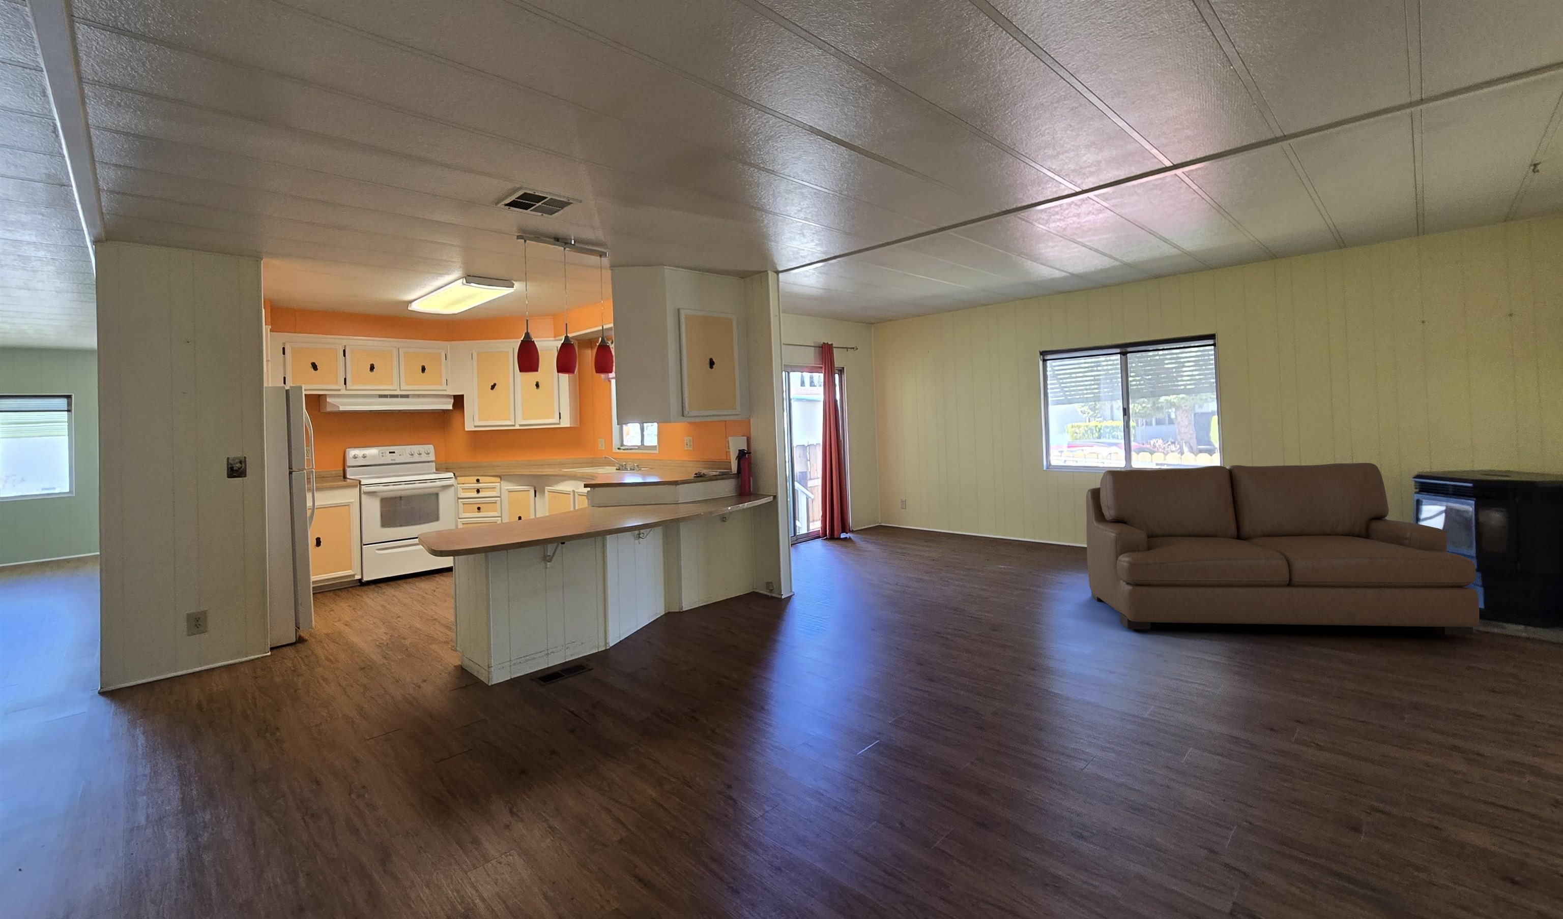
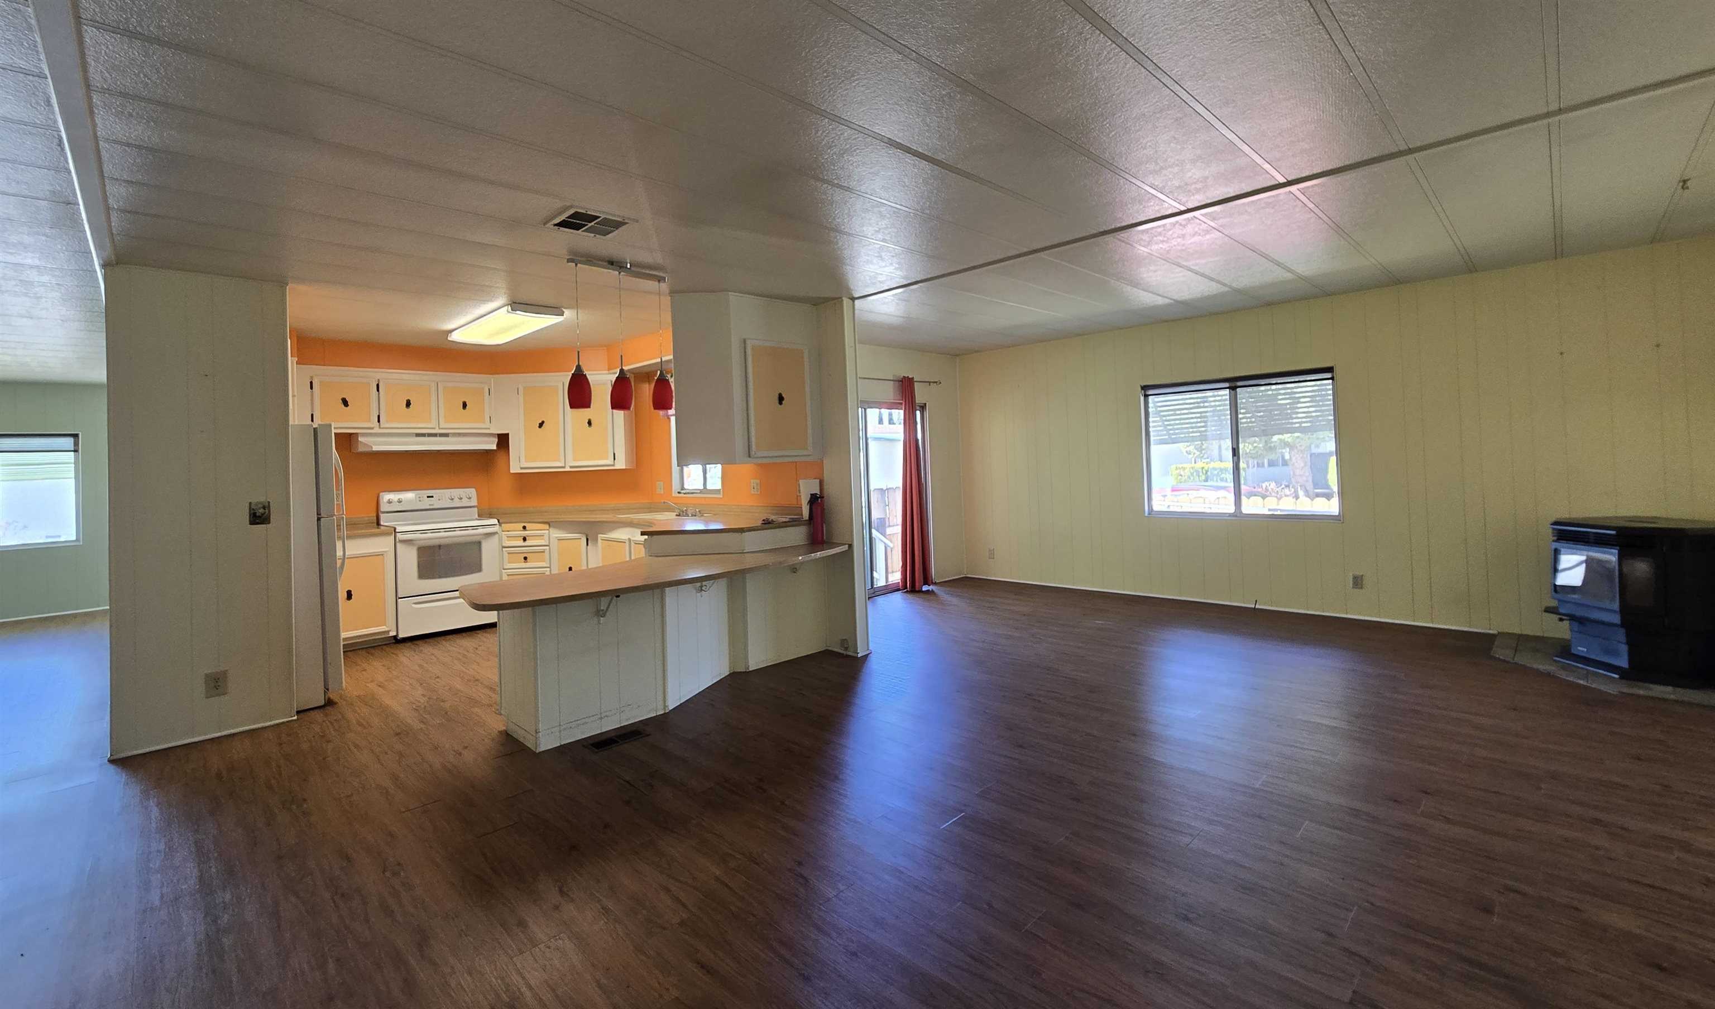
- sofa [1086,463,1480,636]
